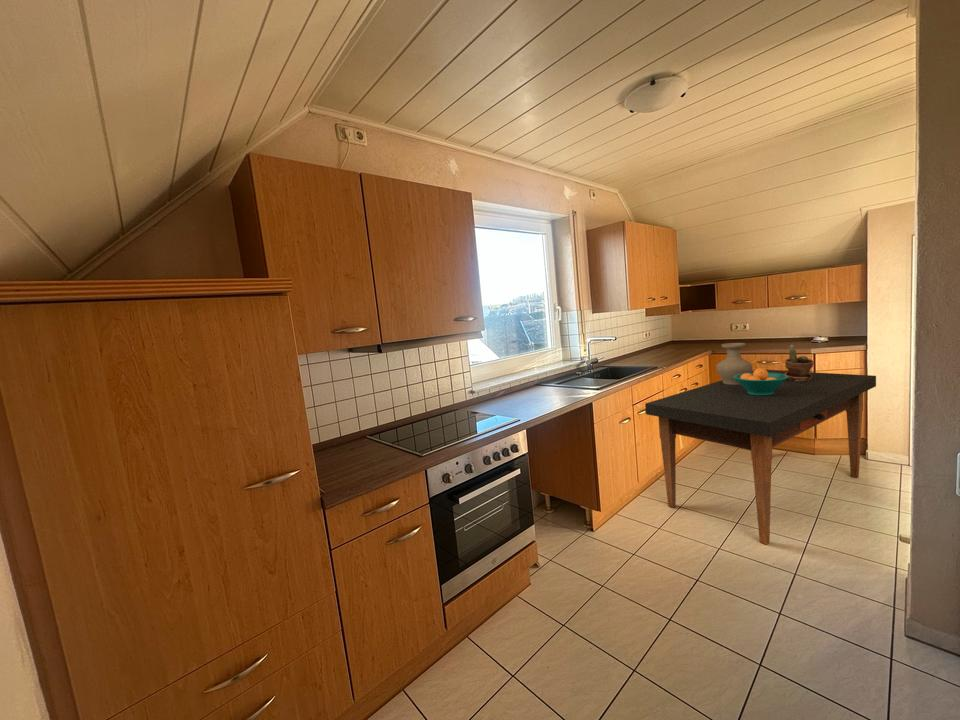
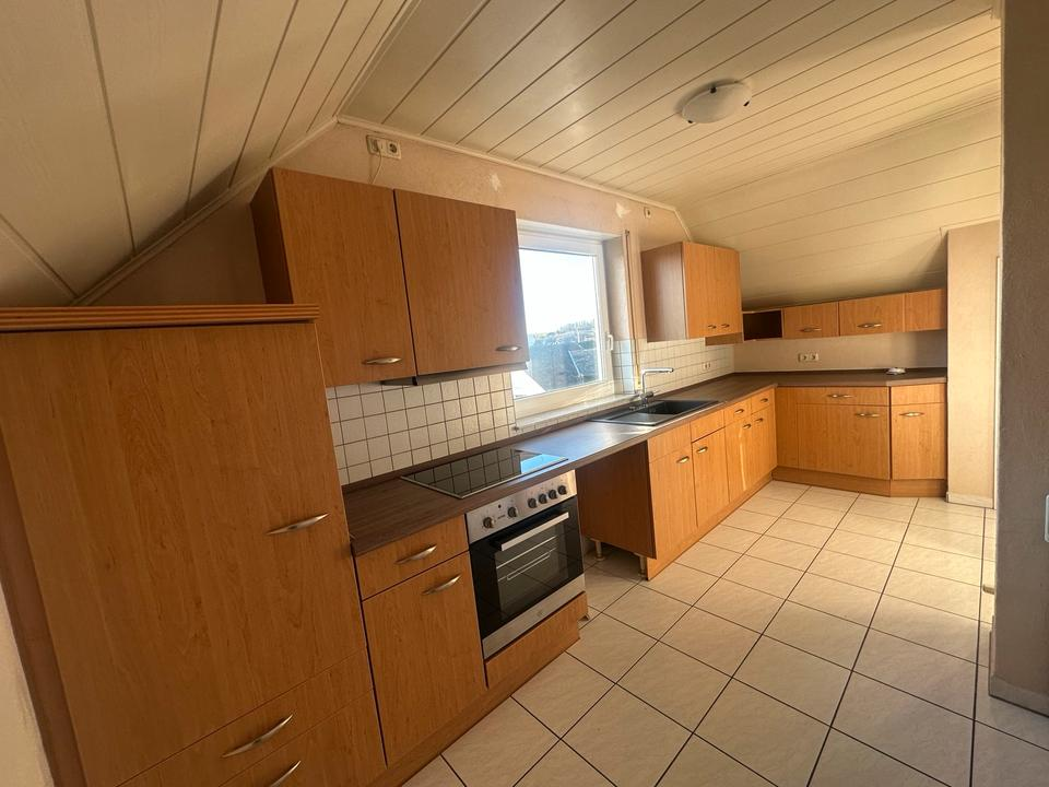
- potted plant [784,344,815,381]
- dining table [644,369,877,546]
- vase [716,342,753,385]
- fruit bowl [734,367,788,396]
